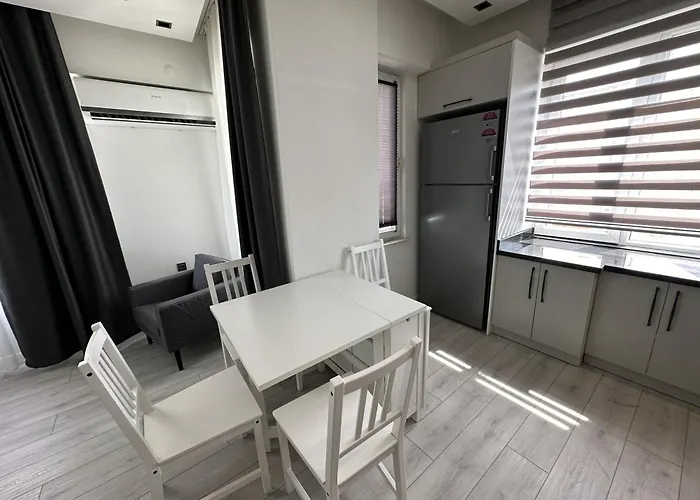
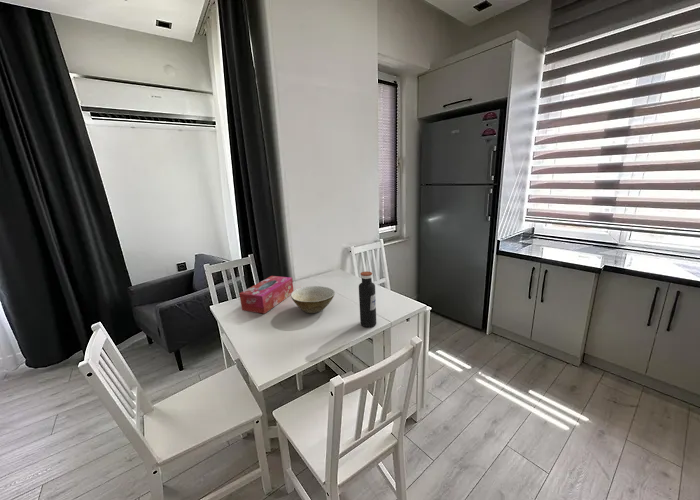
+ water bottle [358,270,377,328]
+ bowl [290,285,336,314]
+ tissue box [238,275,294,315]
